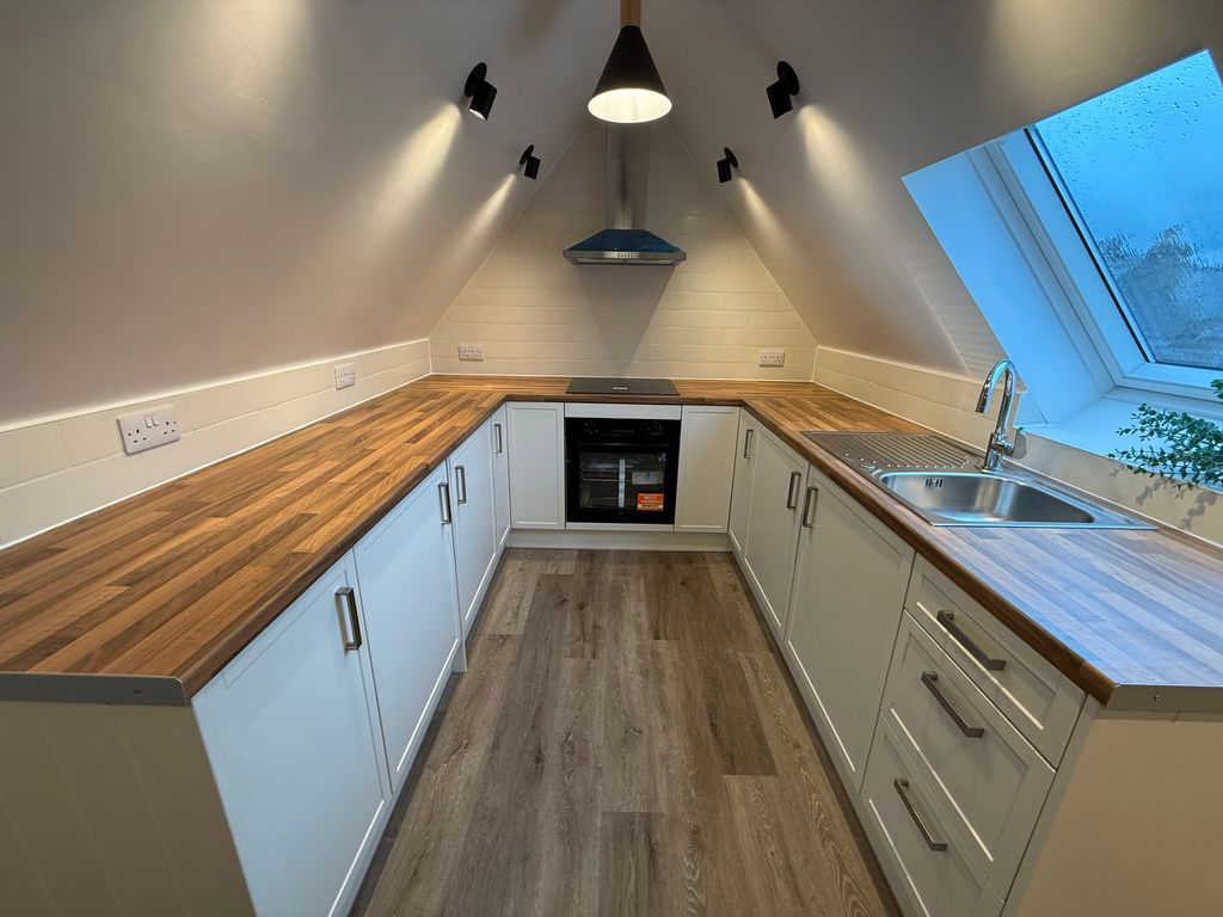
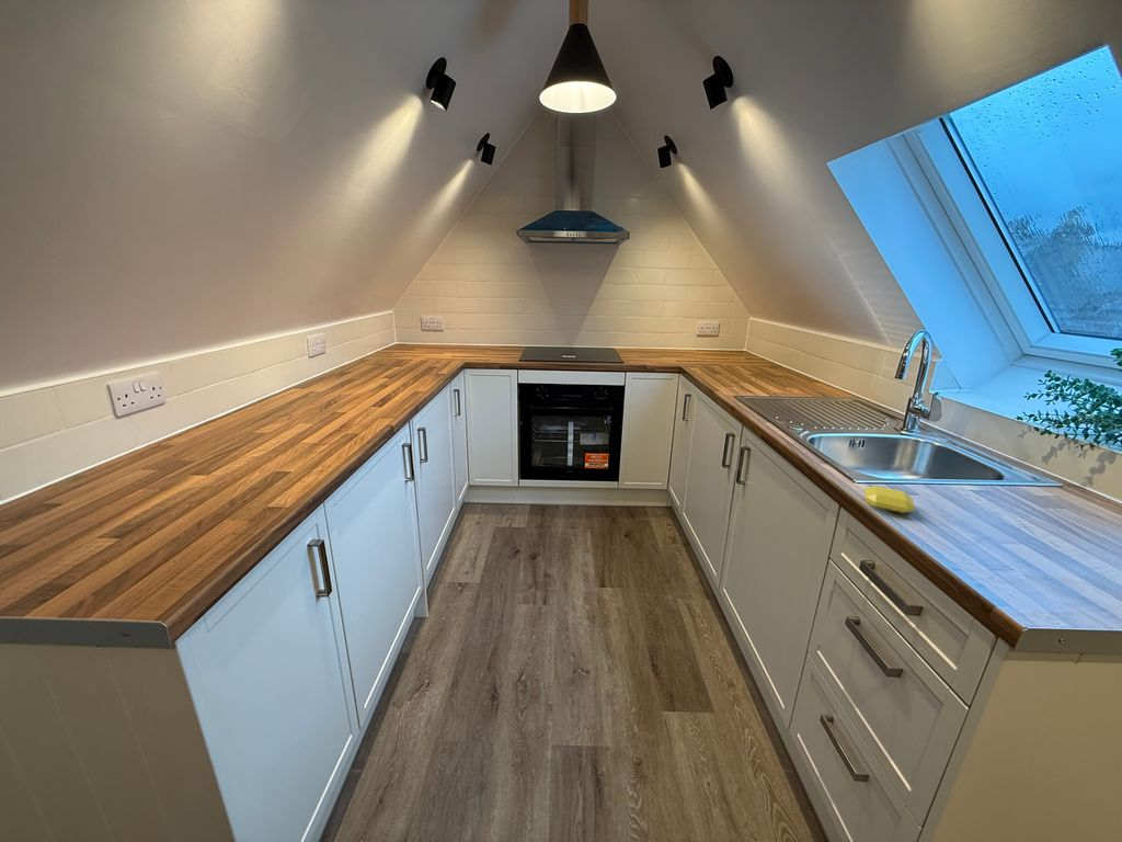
+ soap bar [863,485,916,514]
